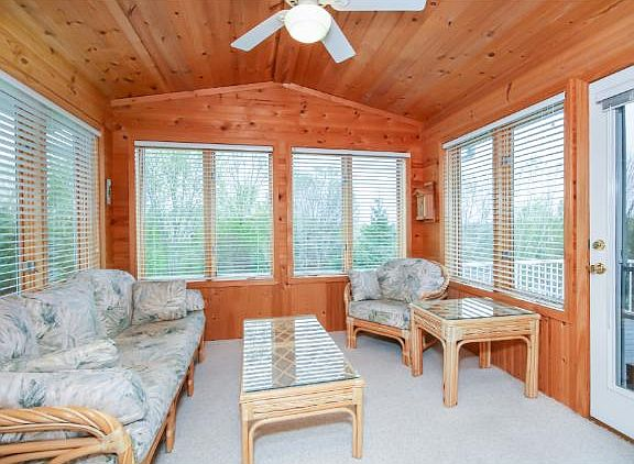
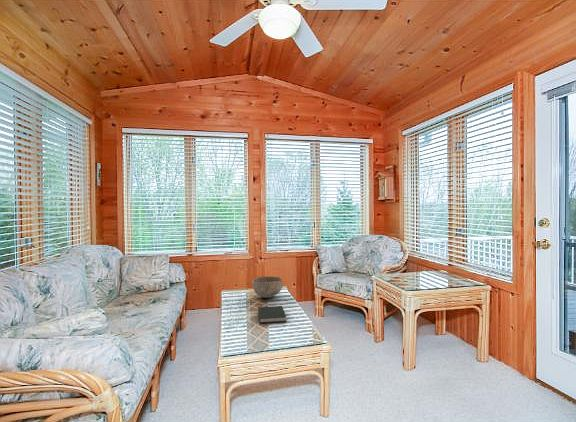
+ book [257,305,287,324]
+ bowl [251,276,284,299]
